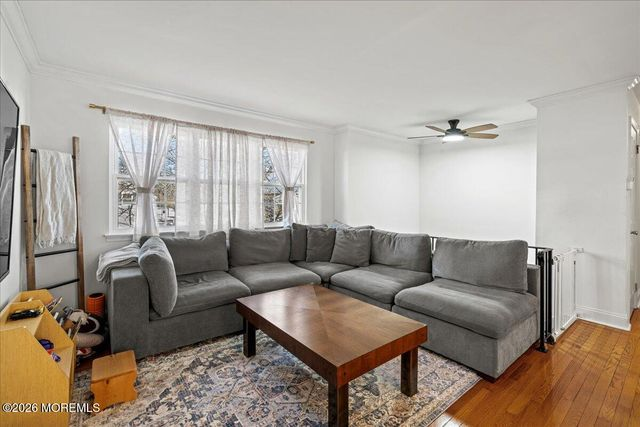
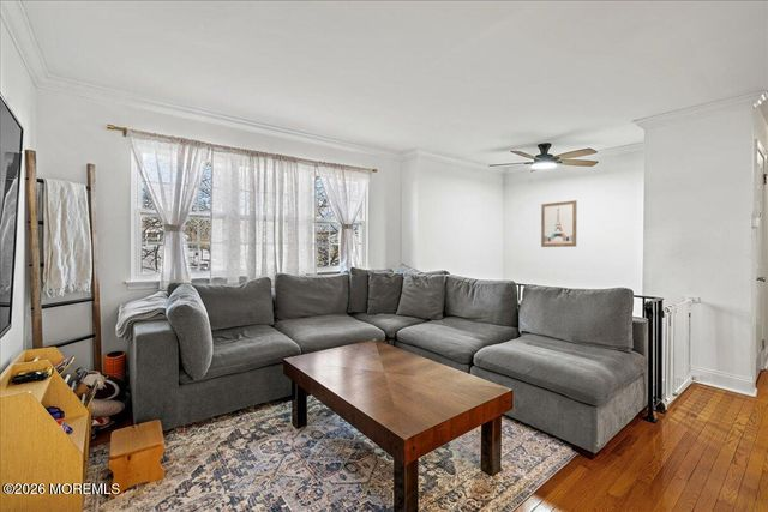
+ wall art [540,199,578,248]
